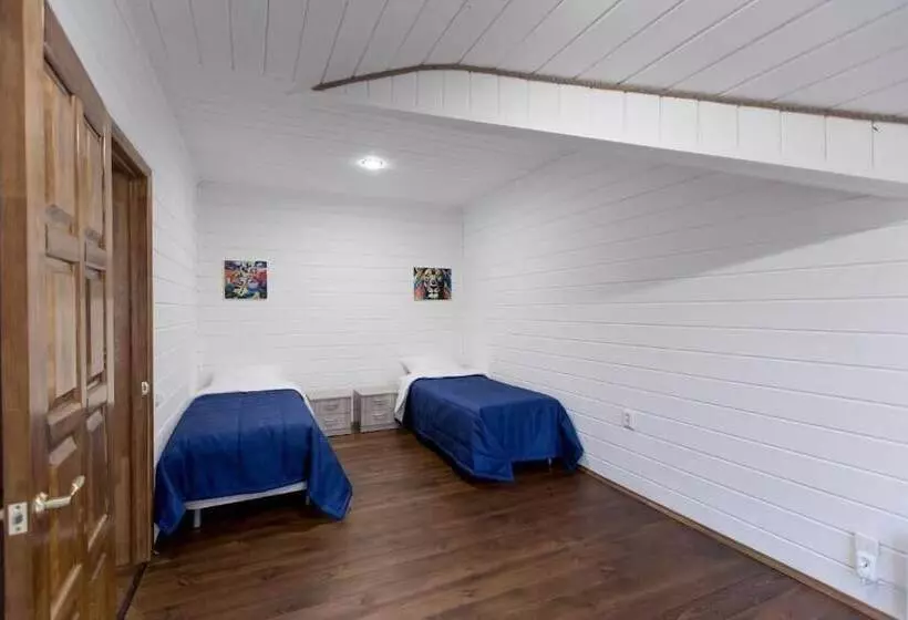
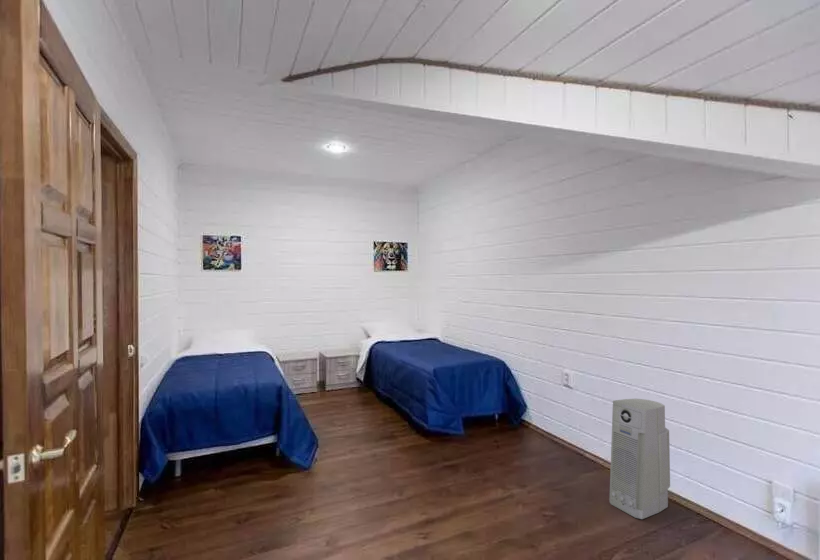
+ air purifier [608,398,671,520]
